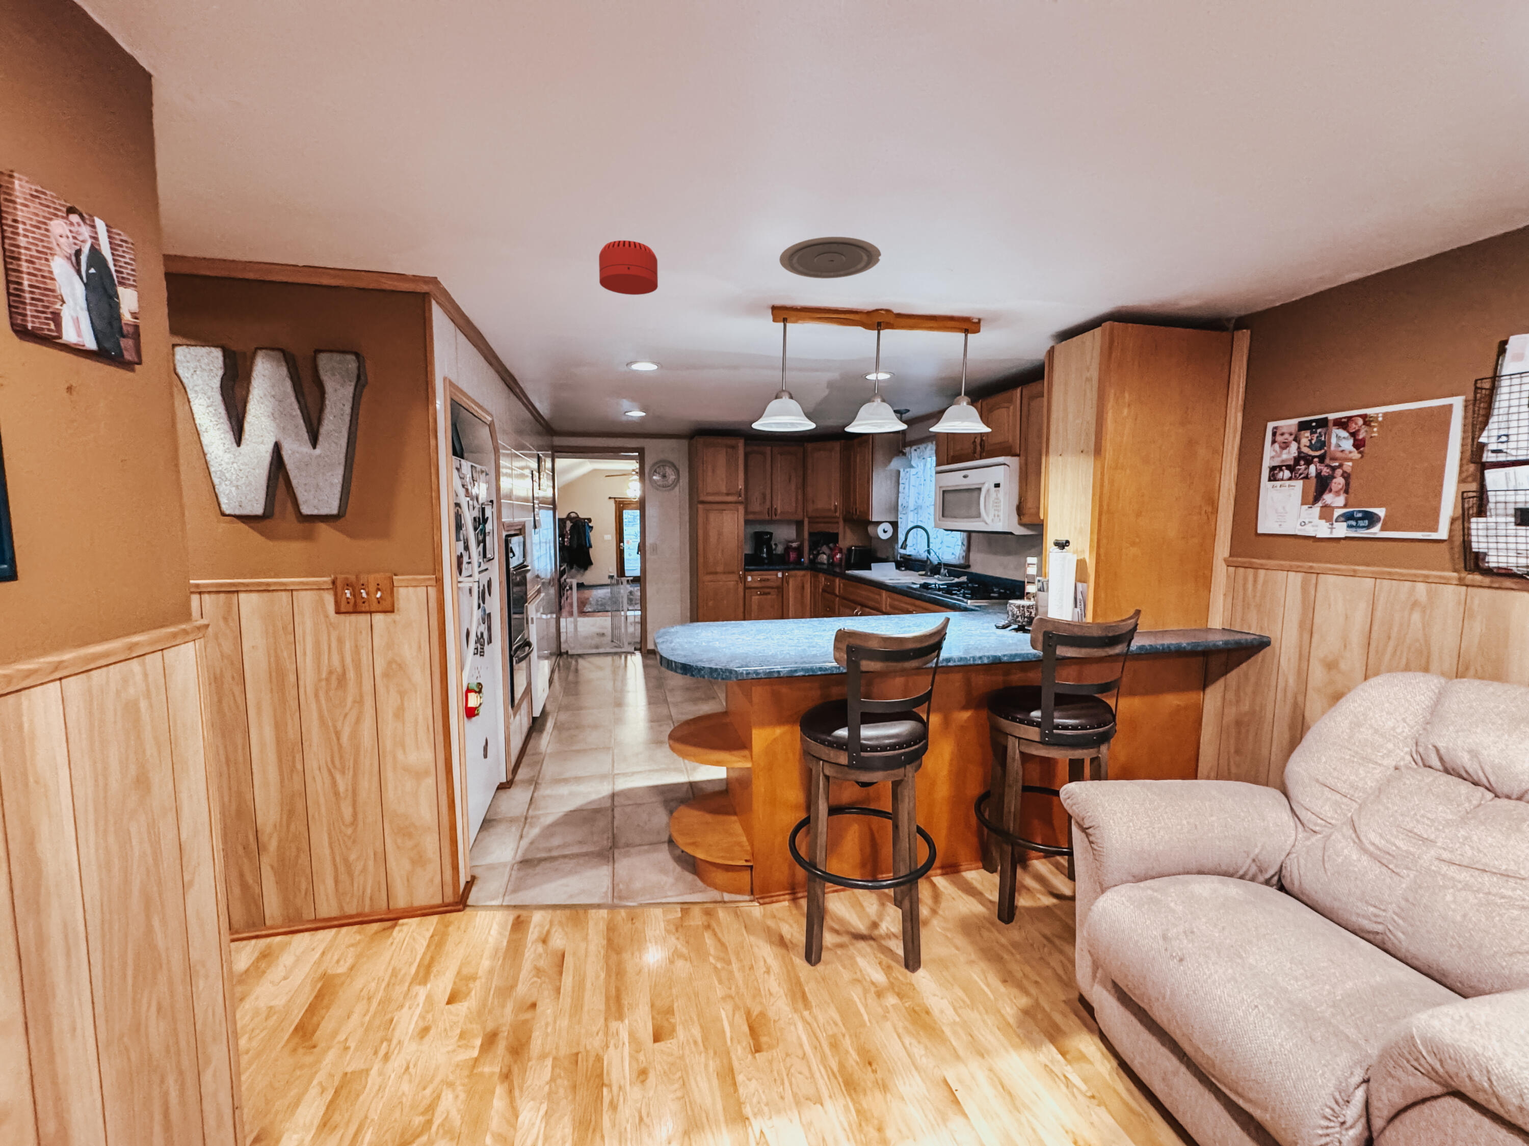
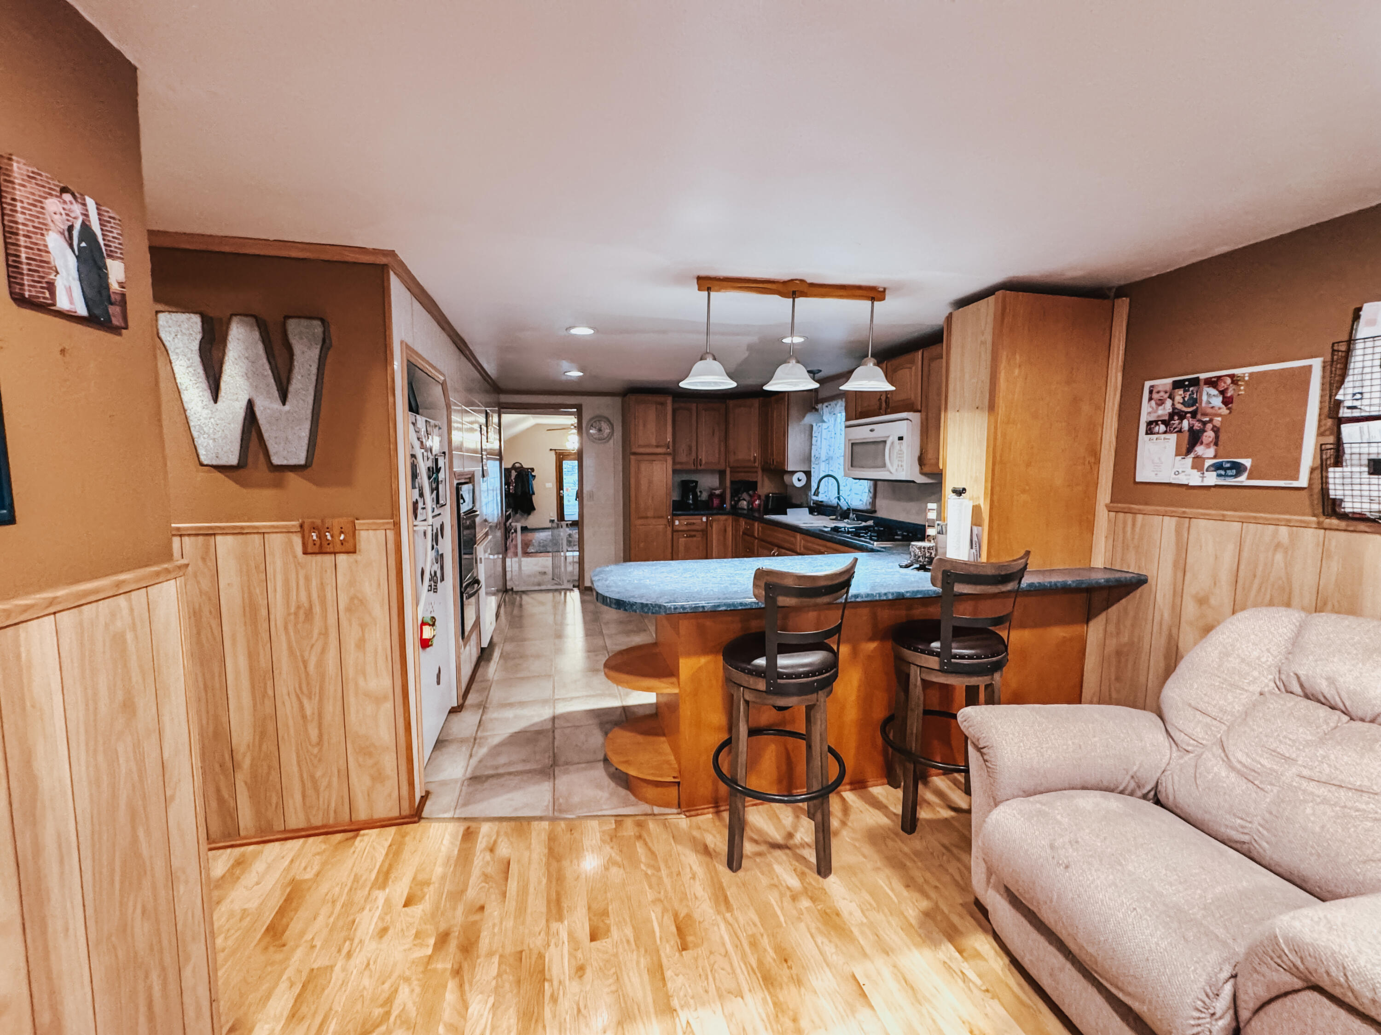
- smoke detector [598,240,659,295]
- recessed light [779,236,881,279]
